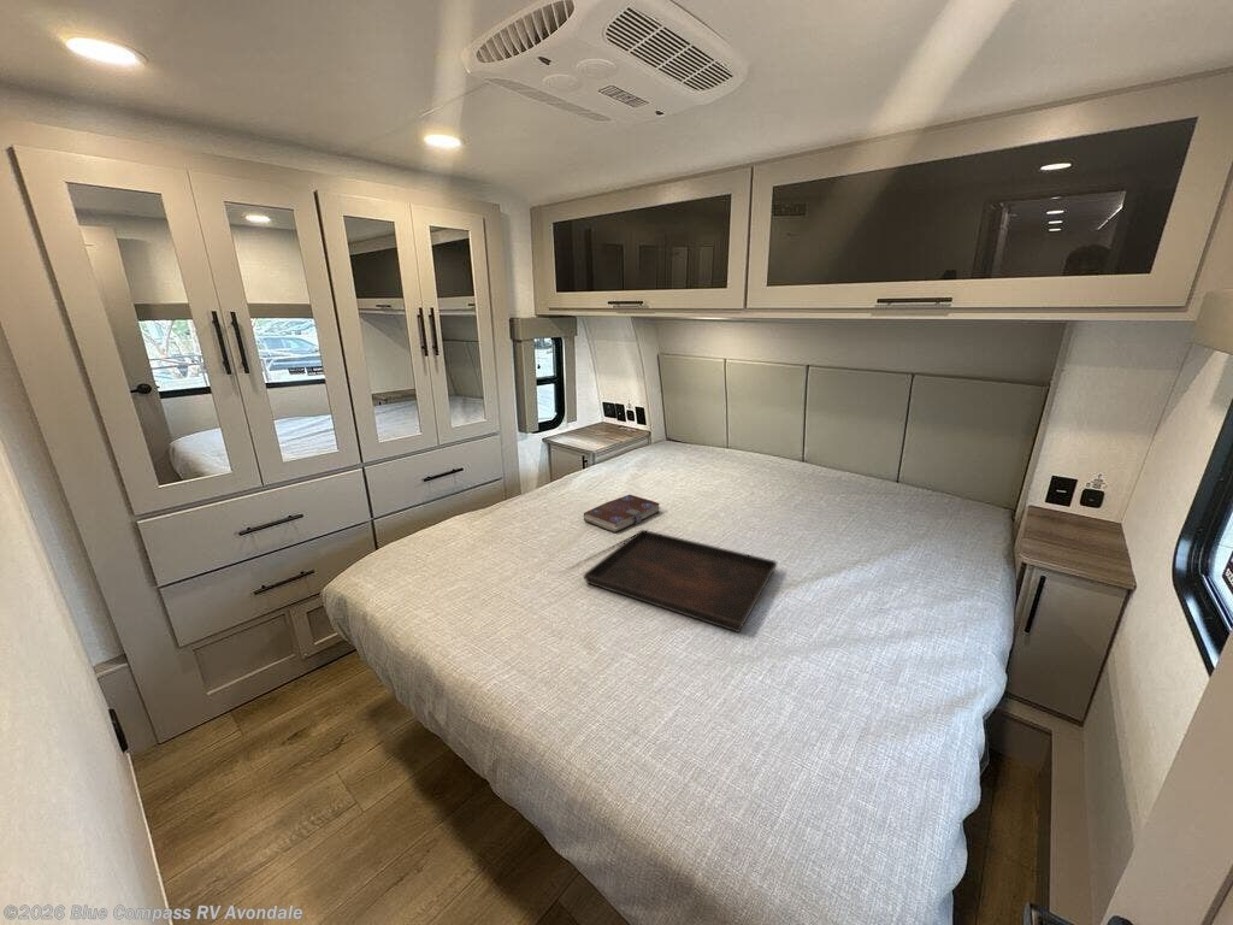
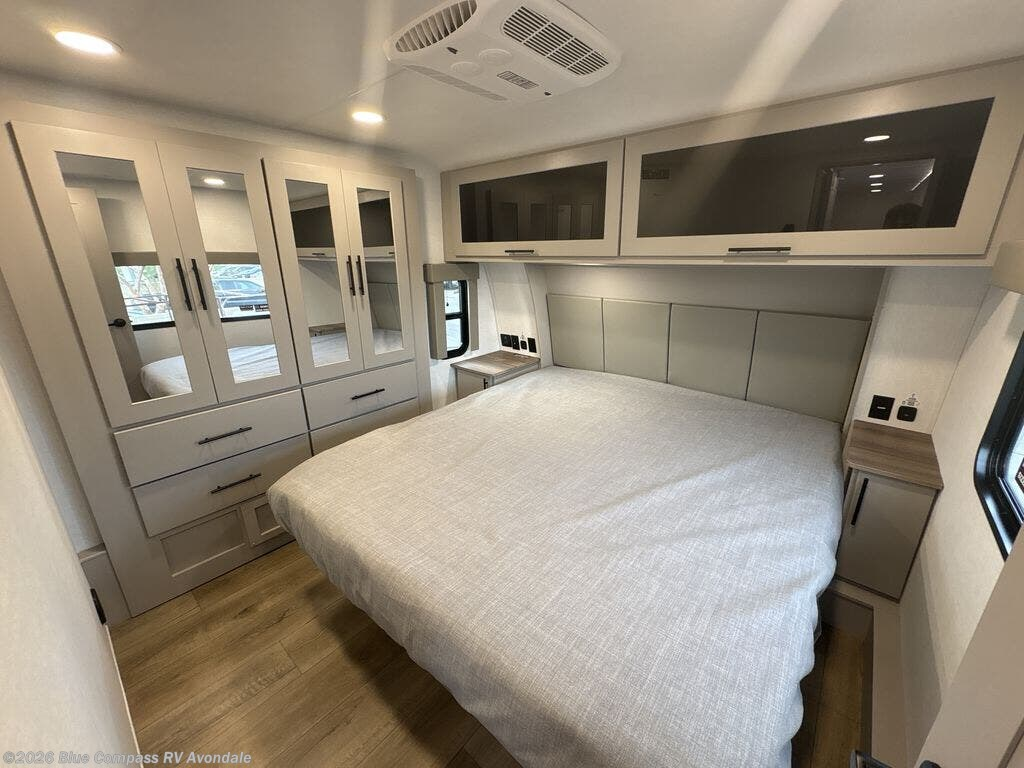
- book [583,494,661,534]
- serving tray [583,529,778,634]
